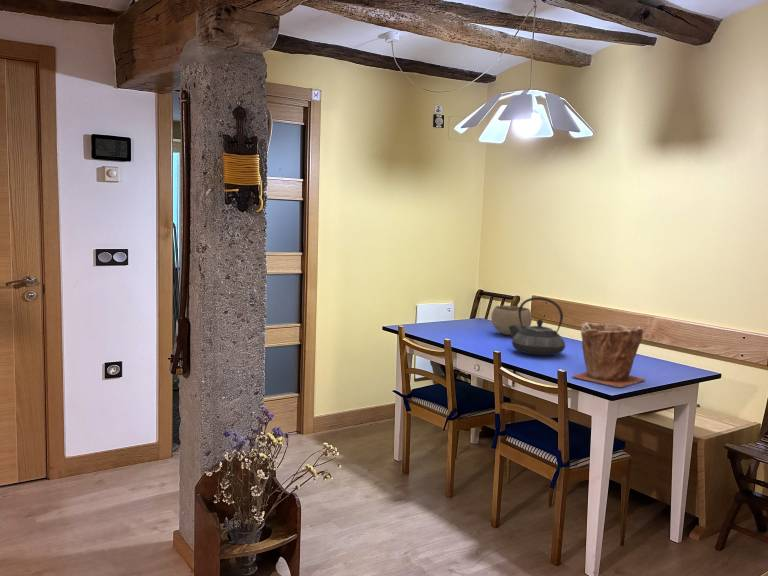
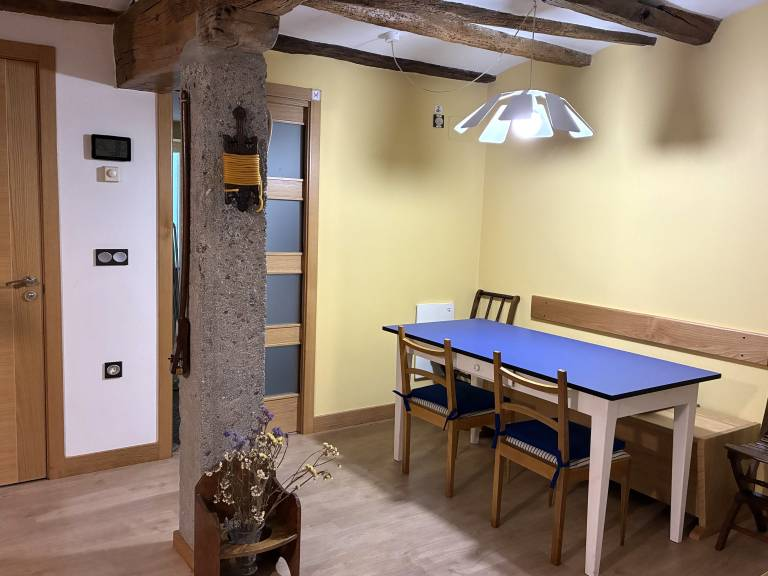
- bowl [490,304,533,336]
- teapot [509,296,566,356]
- plant pot [571,321,646,388]
